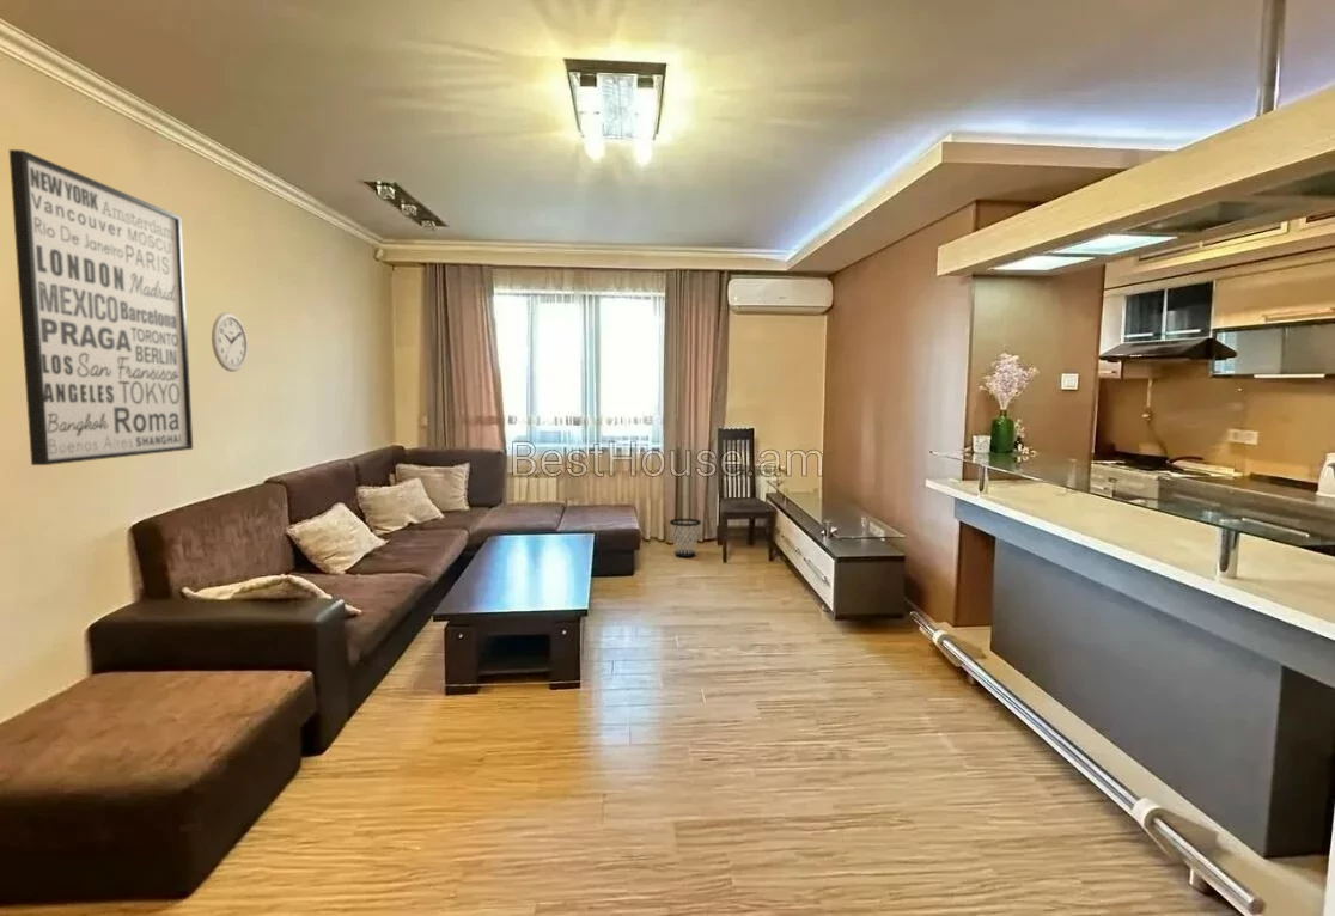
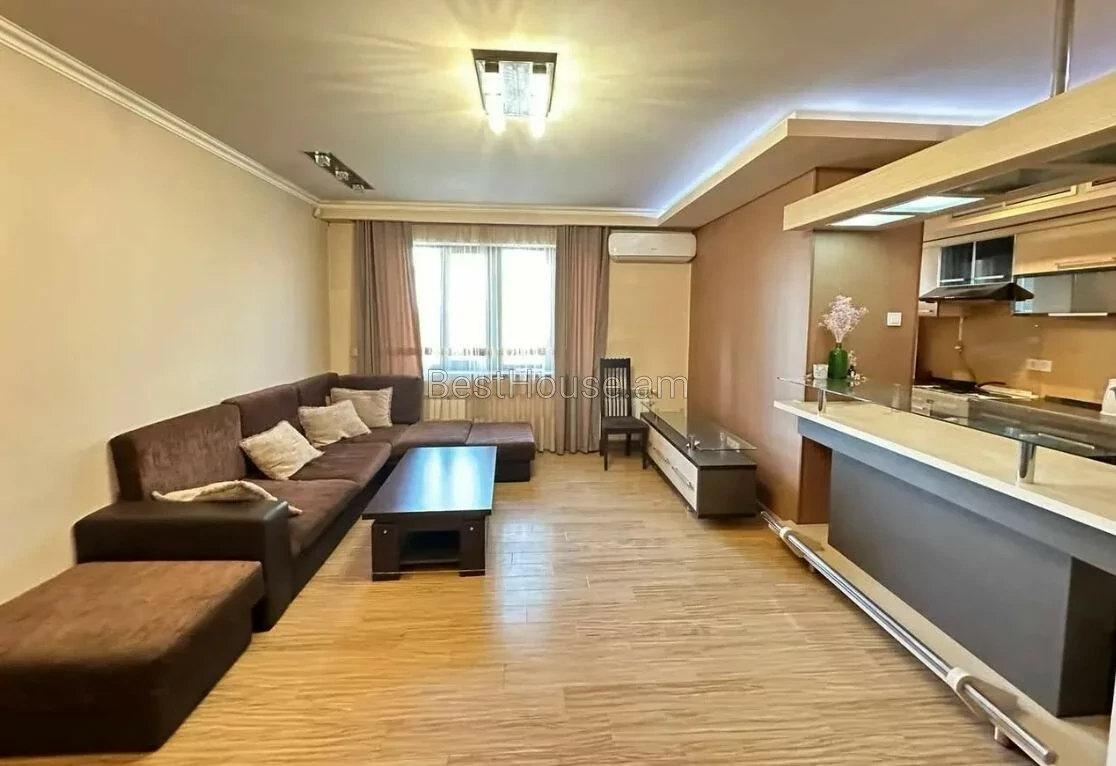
- wastebasket [669,518,702,558]
- wall clock [211,312,249,373]
- wall art [8,148,194,466]
